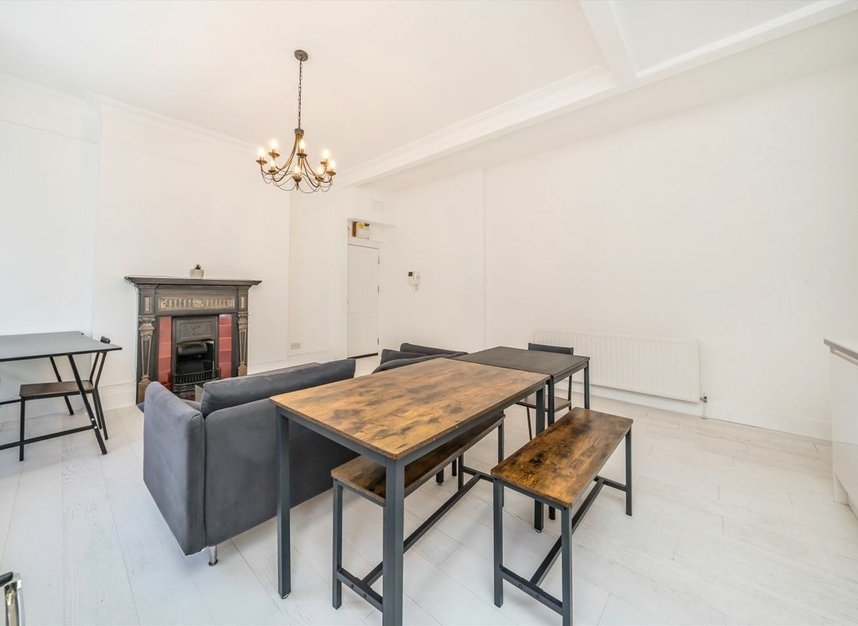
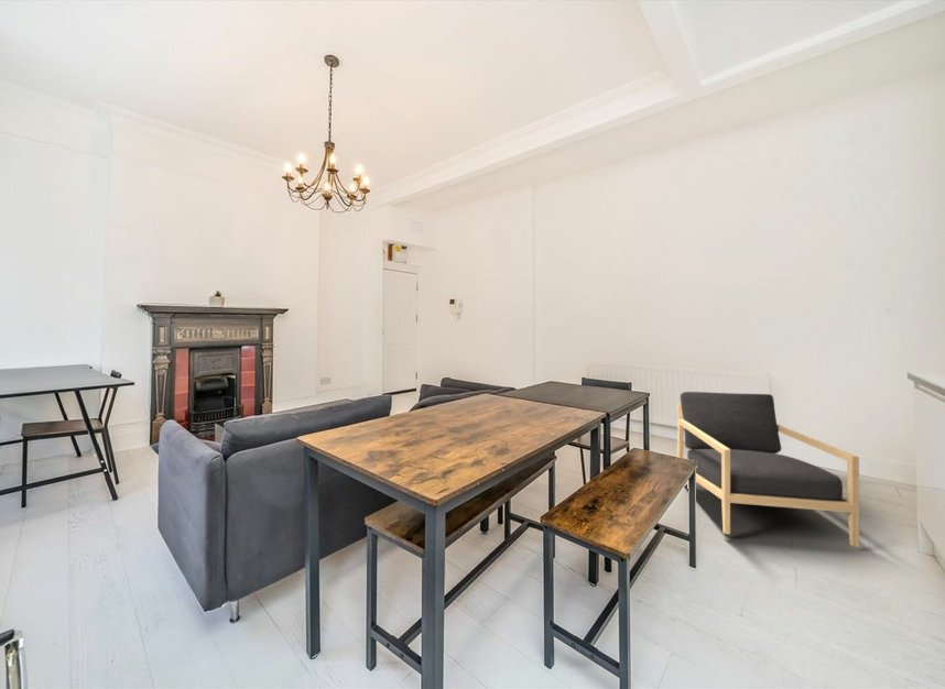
+ armchair [676,391,860,548]
